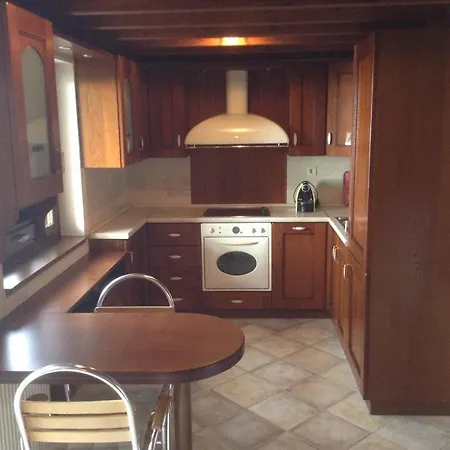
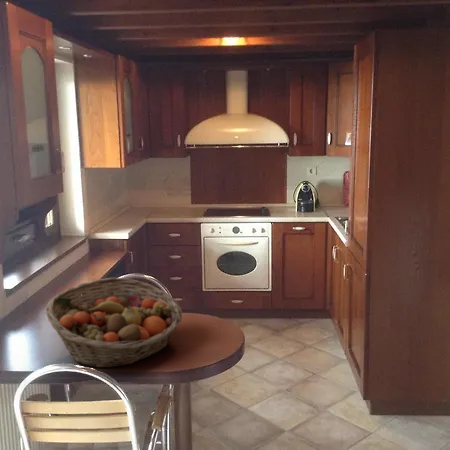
+ fruit basket [45,277,183,369]
